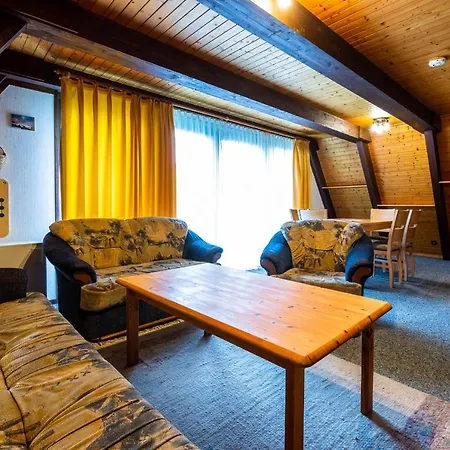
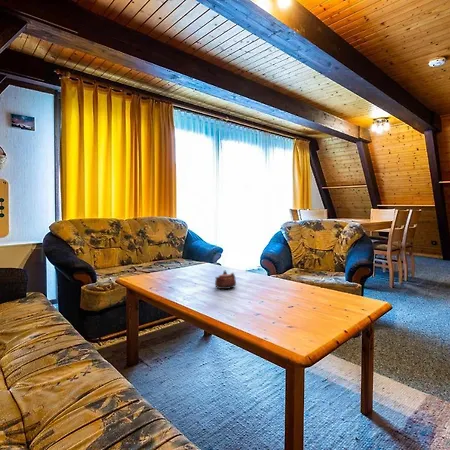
+ teapot [214,269,237,290]
